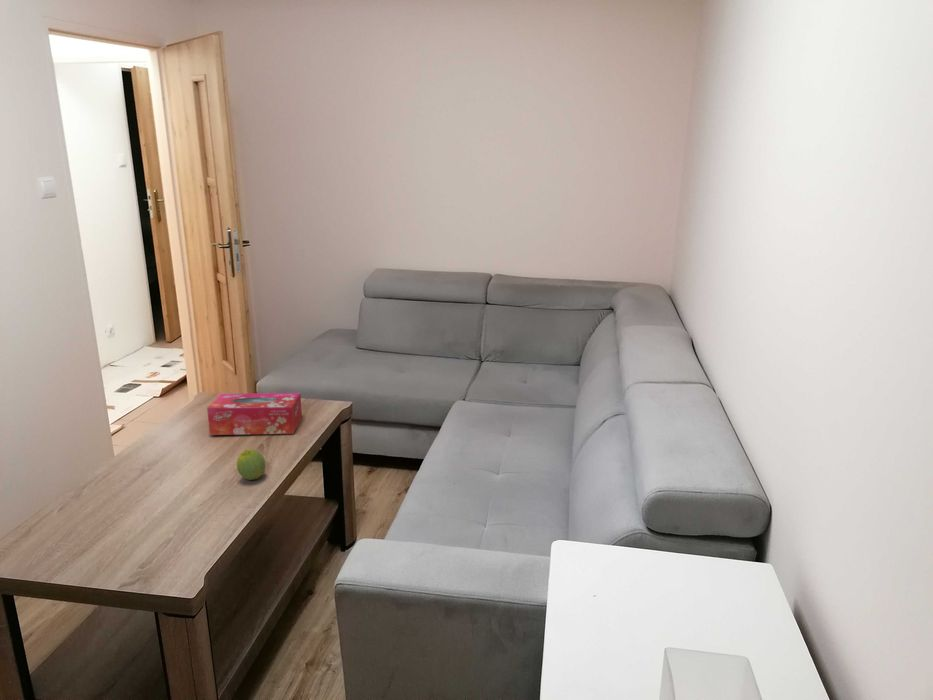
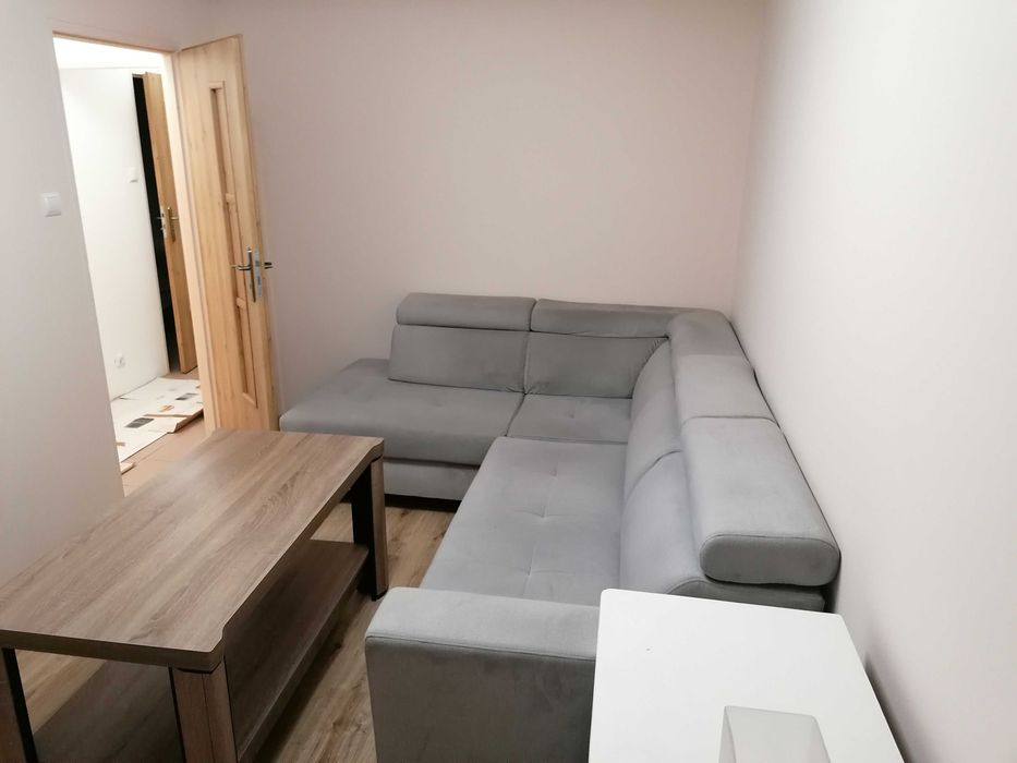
- tissue box [206,392,303,436]
- fruit [236,448,267,481]
